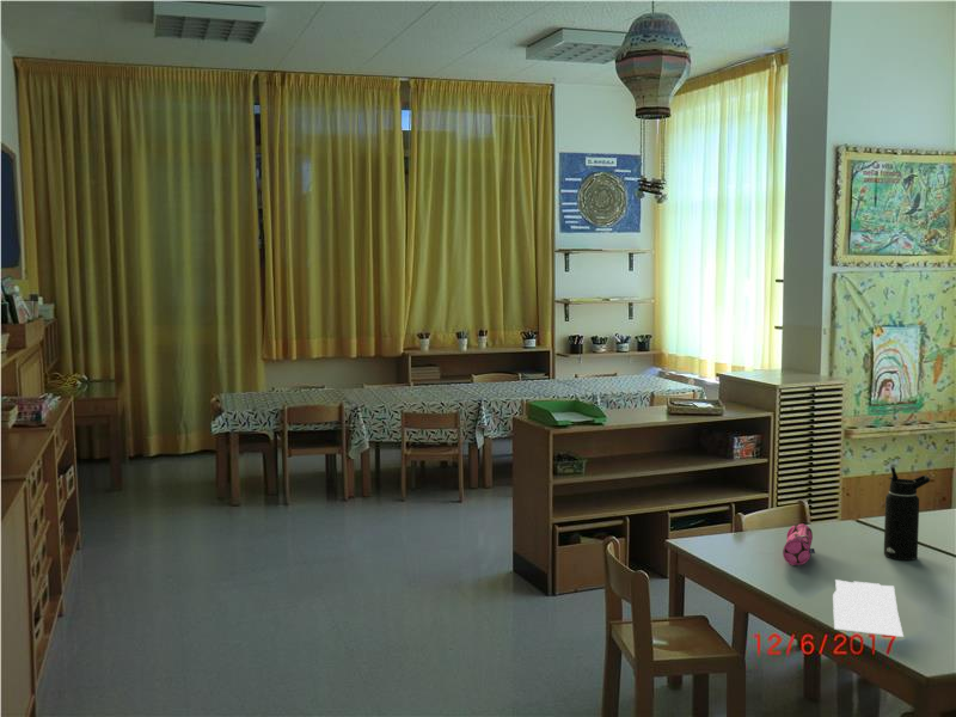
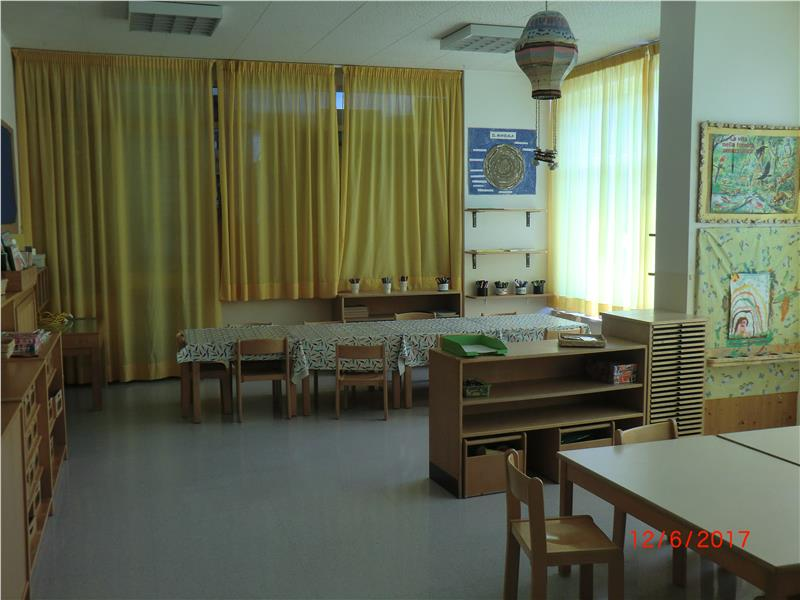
- pencil case [782,522,816,566]
- water bottle [883,466,931,562]
- paper sheet [832,578,905,638]
